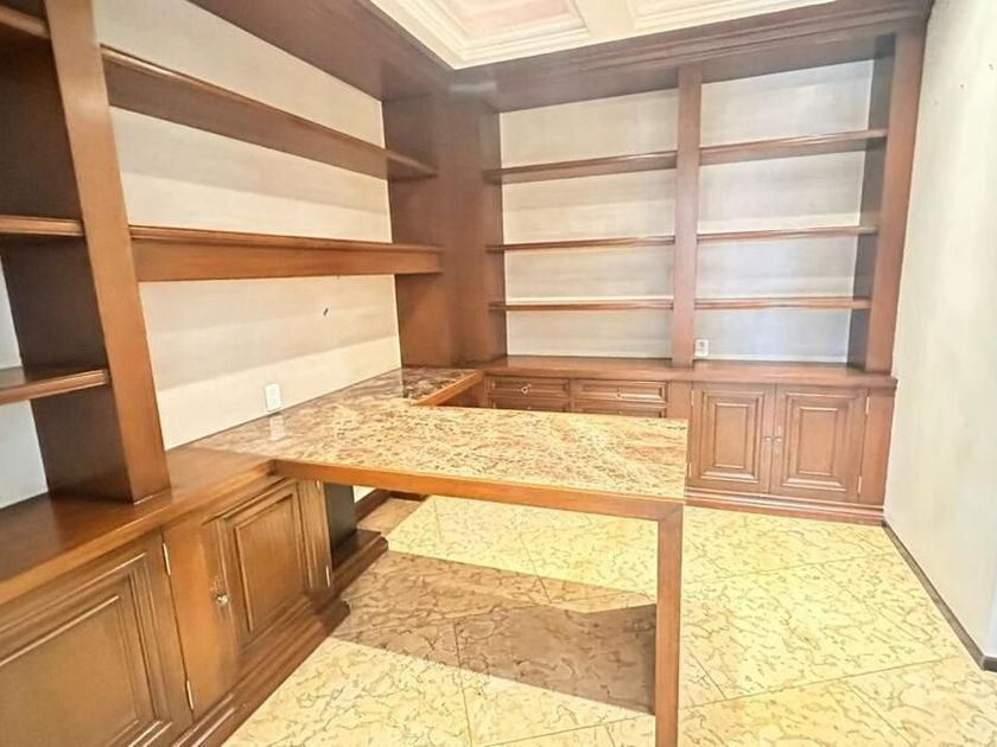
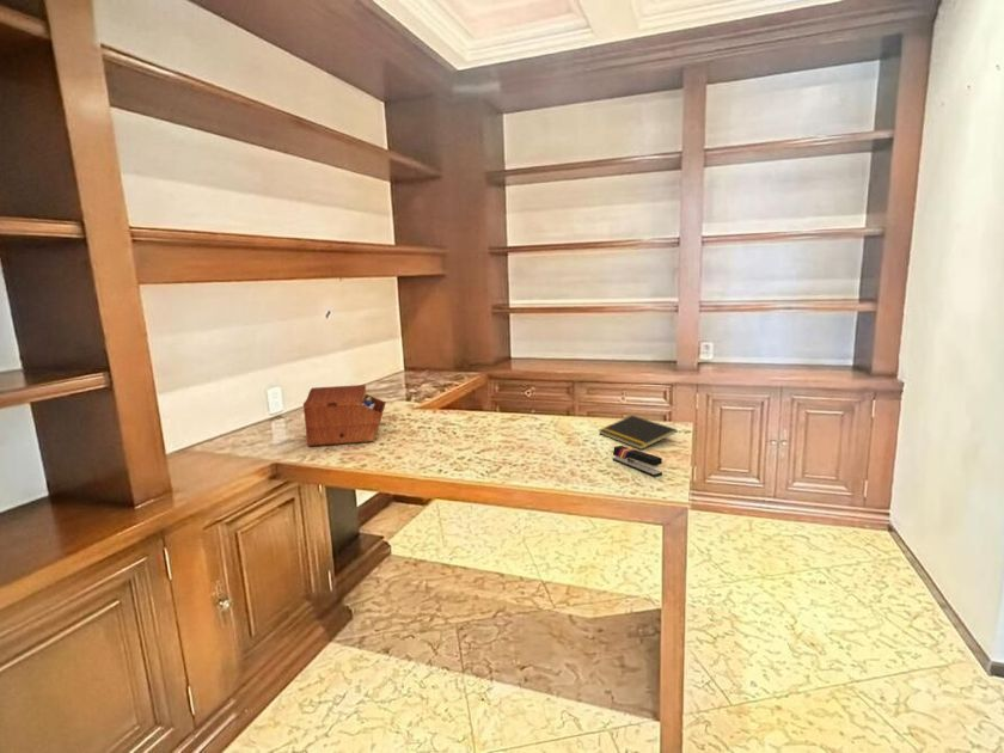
+ sewing box [302,384,387,447]
+ stapler [612,445,663,478]
+ notepad [598,415,678,451]
